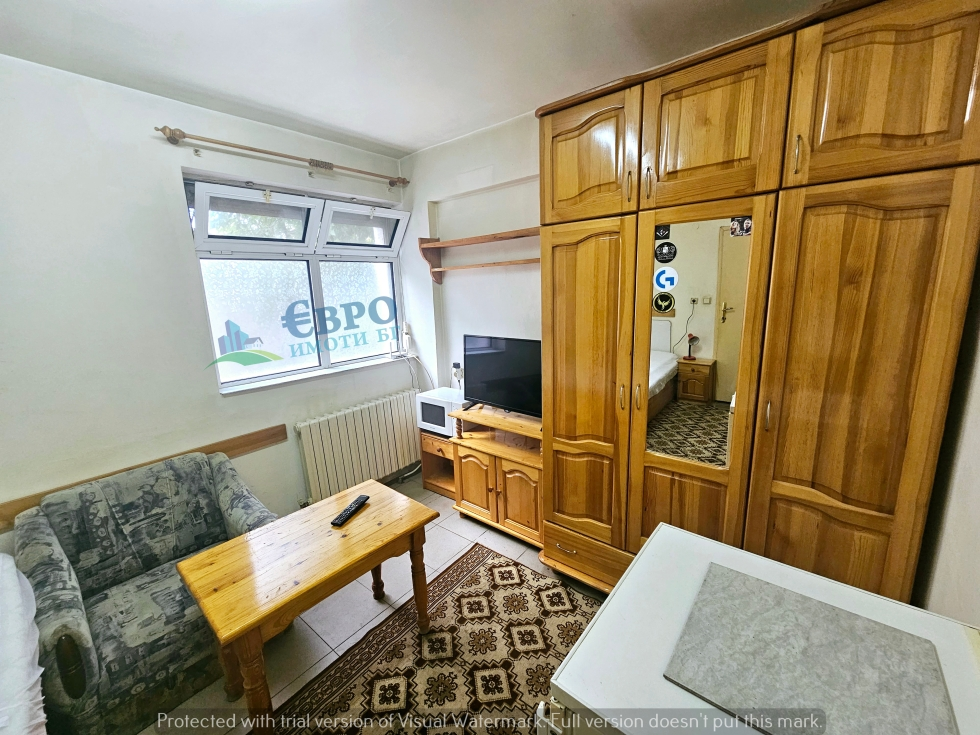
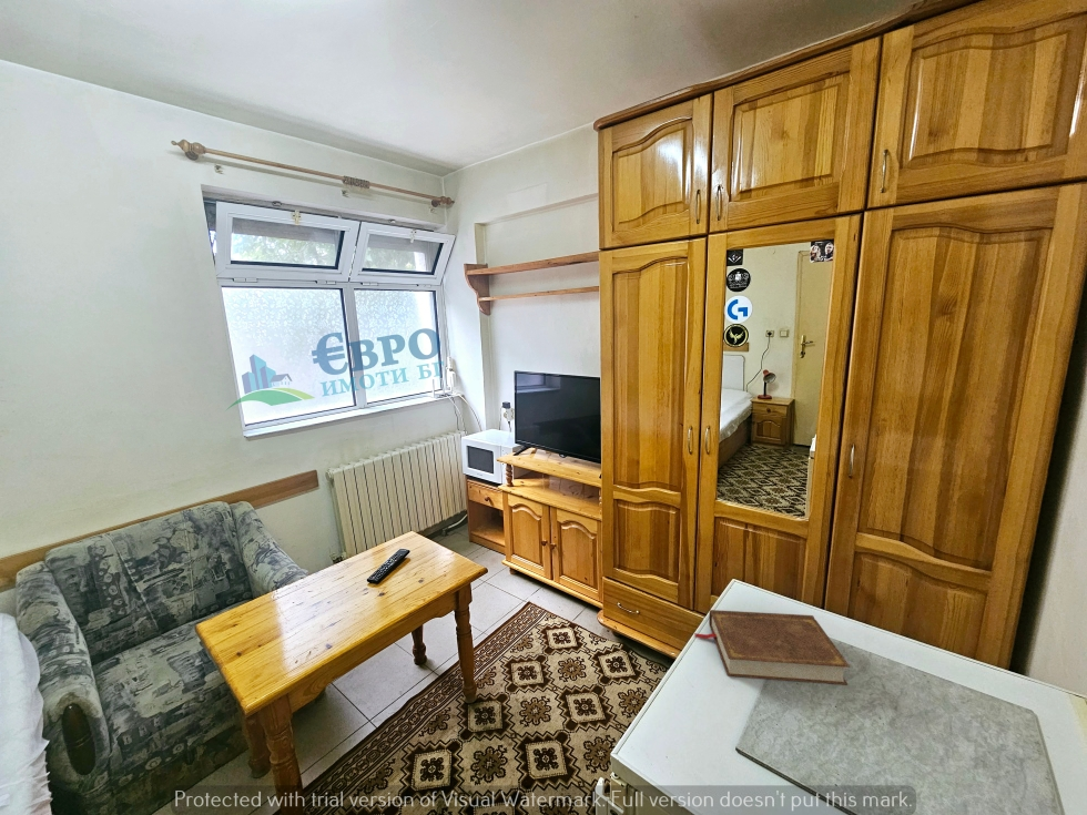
+ book [693,609,851,686]
